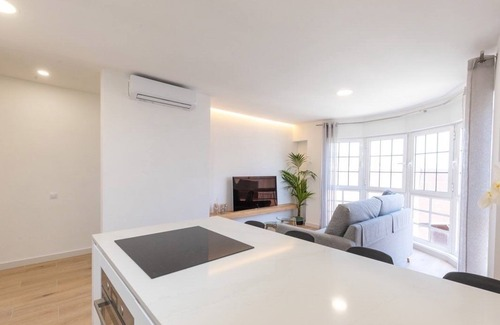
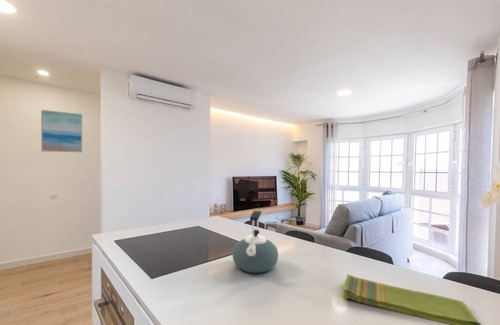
+ dish towel [342,273,482,325]
+ wall art [40,109,83,153]
+ kettle [232,210,279,274]
